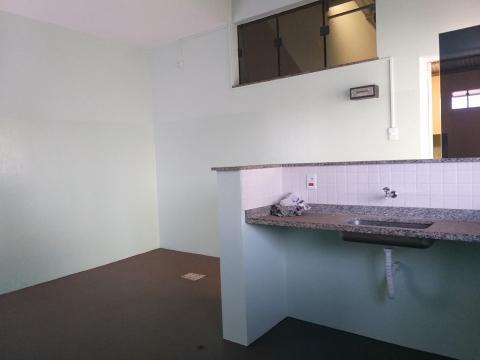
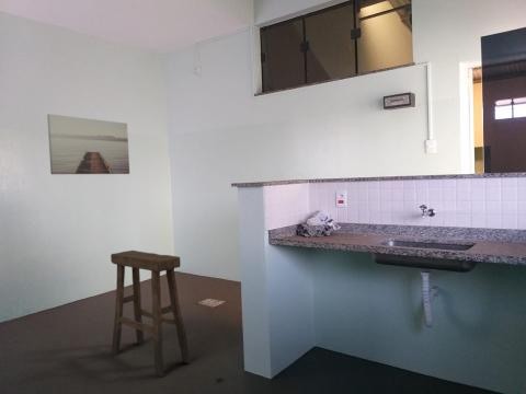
+ wall art [46,113,130,175]
+ stool [110,250,192,378]
